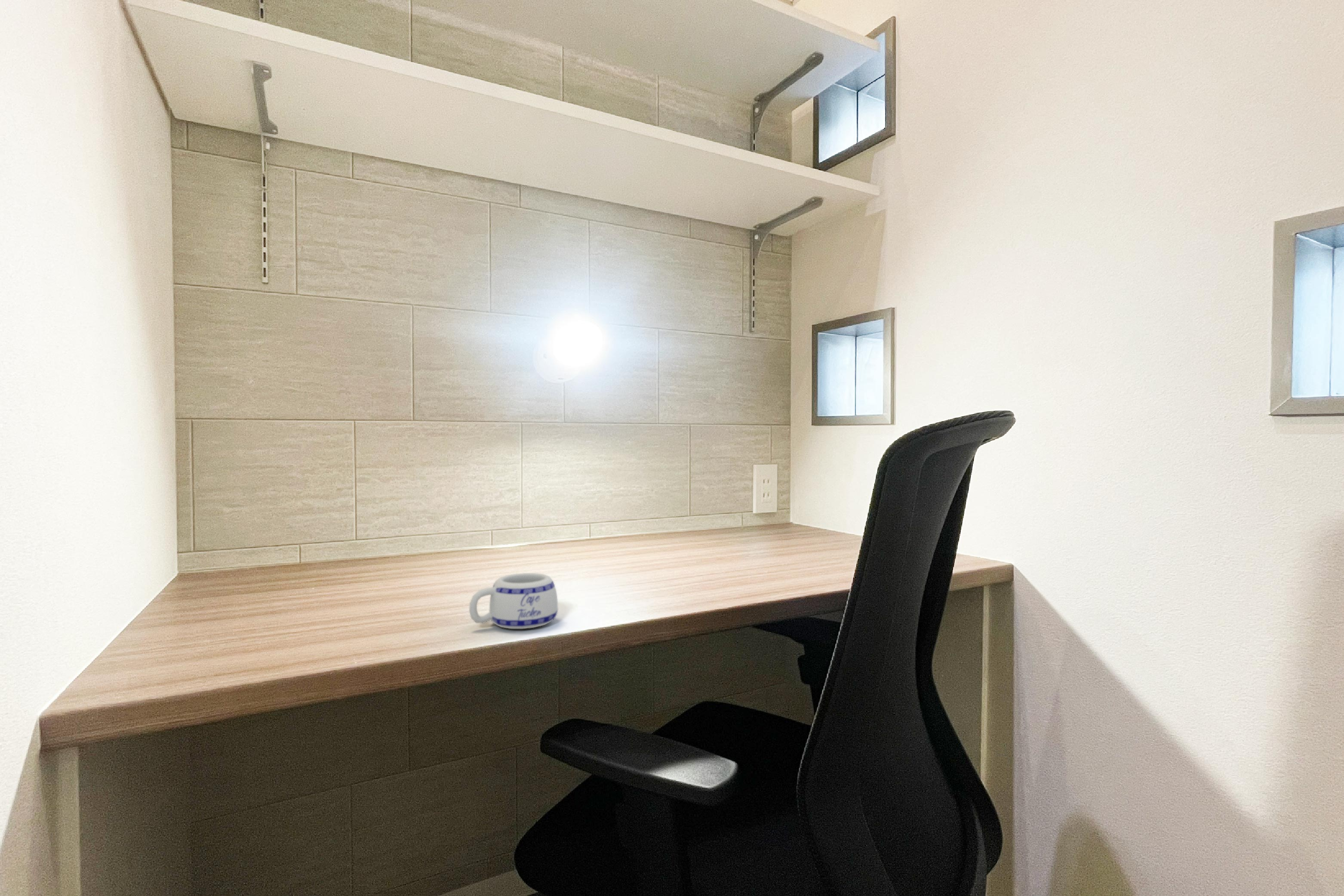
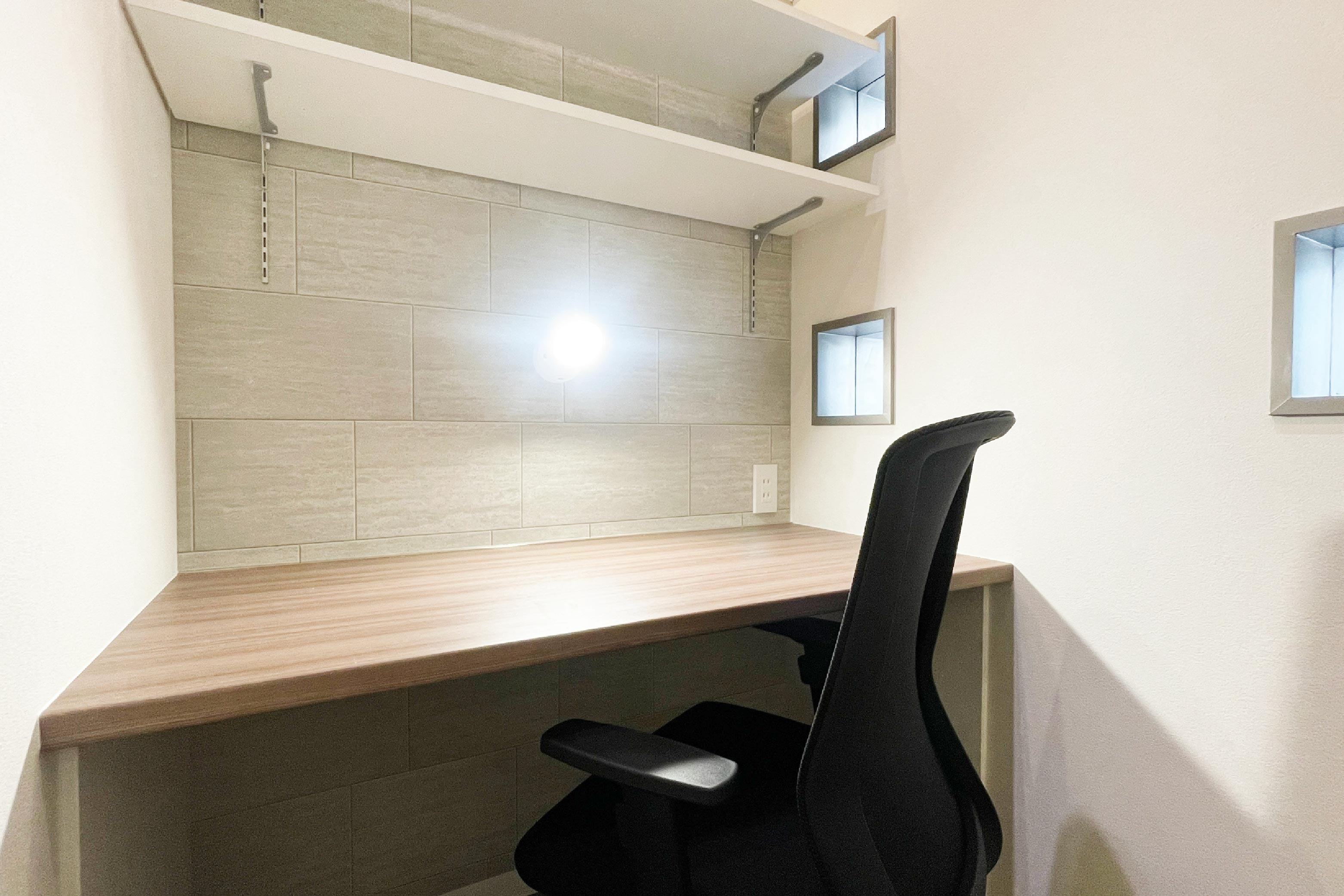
- mug [469,573,559,629]
